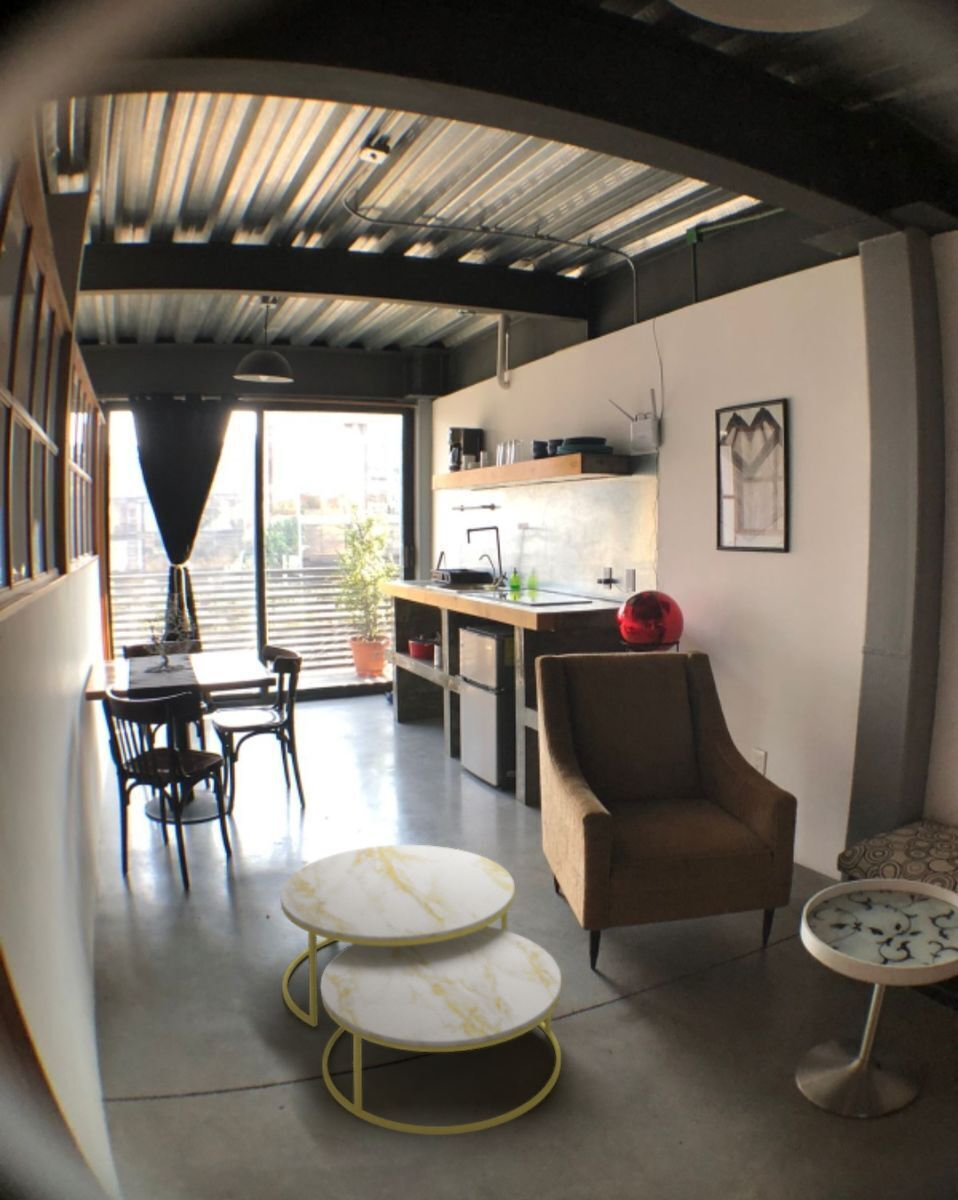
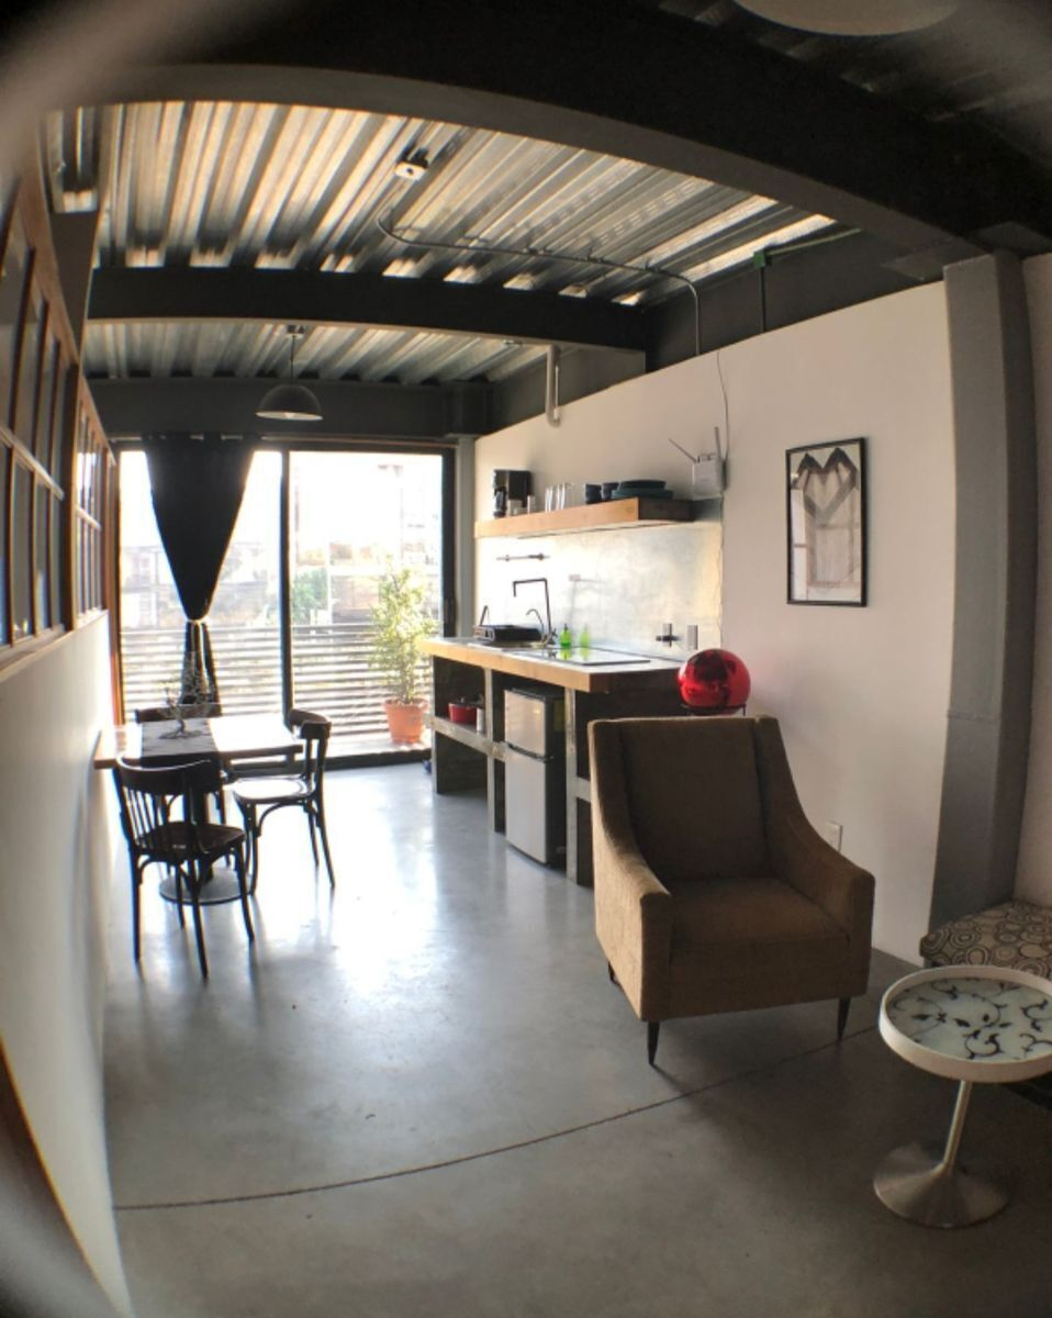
- coffee table [279,844,562,1136]
